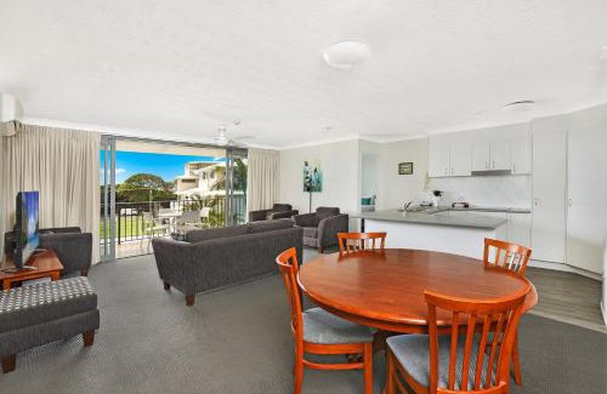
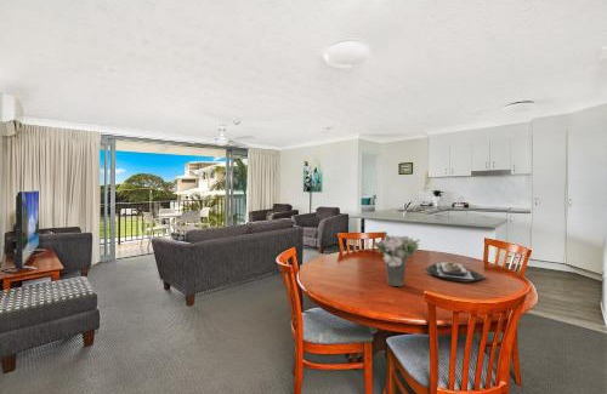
+ flower bouquet [373,233,421,287]
+ food platter [422,261,487,282]
